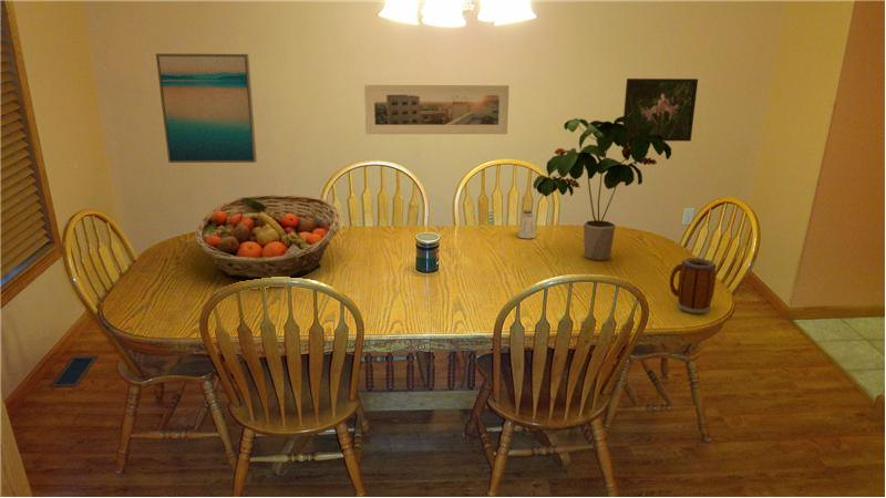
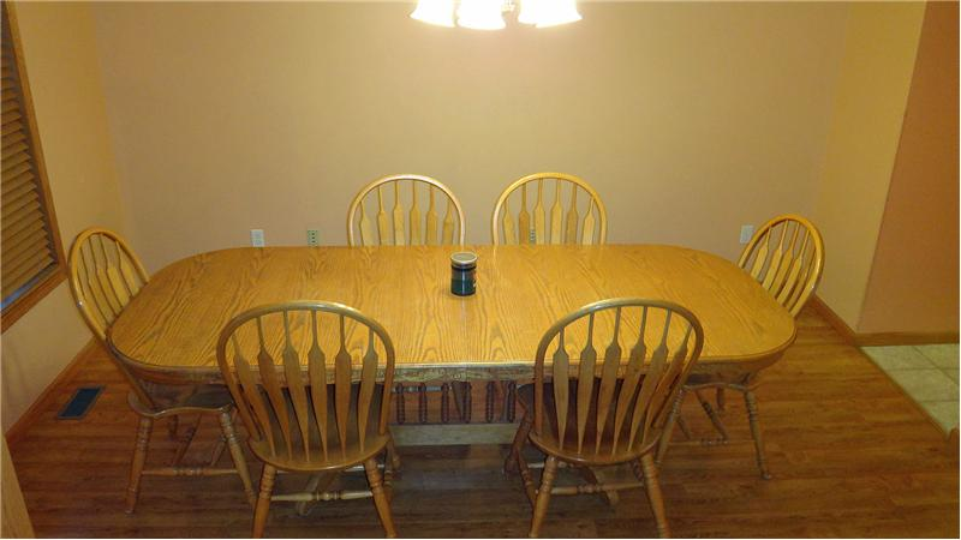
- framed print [363,84,511,135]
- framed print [622,77,699,142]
- saltshaker [516,209,537,240]
- fruit basket [194,194,341,280]
- wall art [155,52,258,164]
- potted plant [532,115,672,261]
- mug [669,257,718,314]
